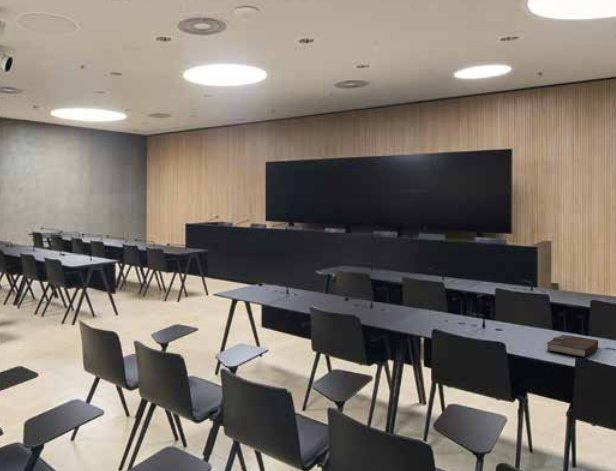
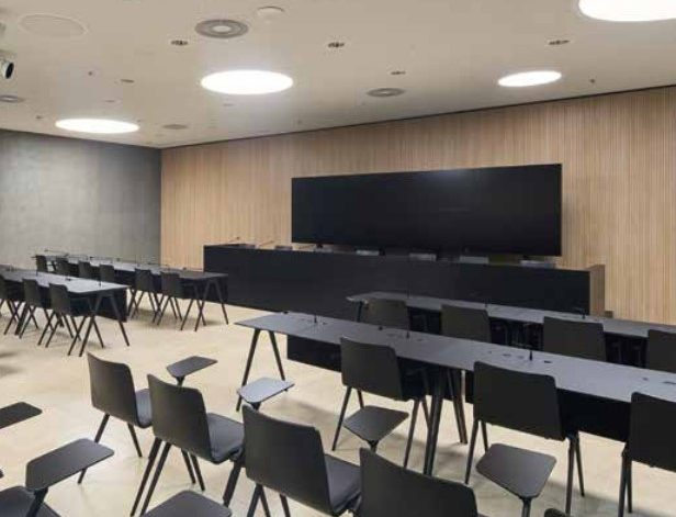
- book [545,334,599,358]
